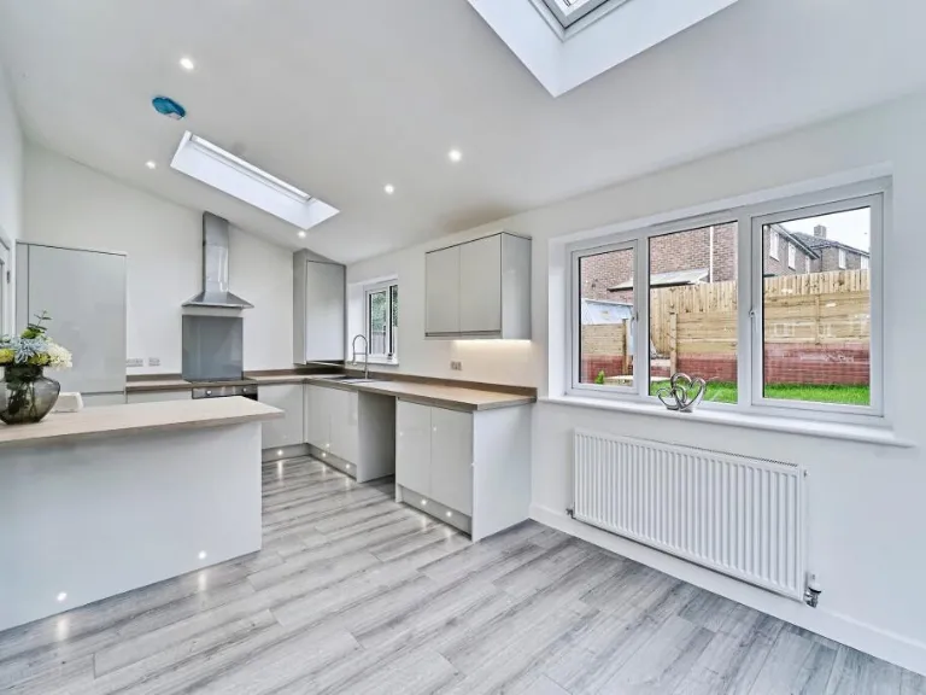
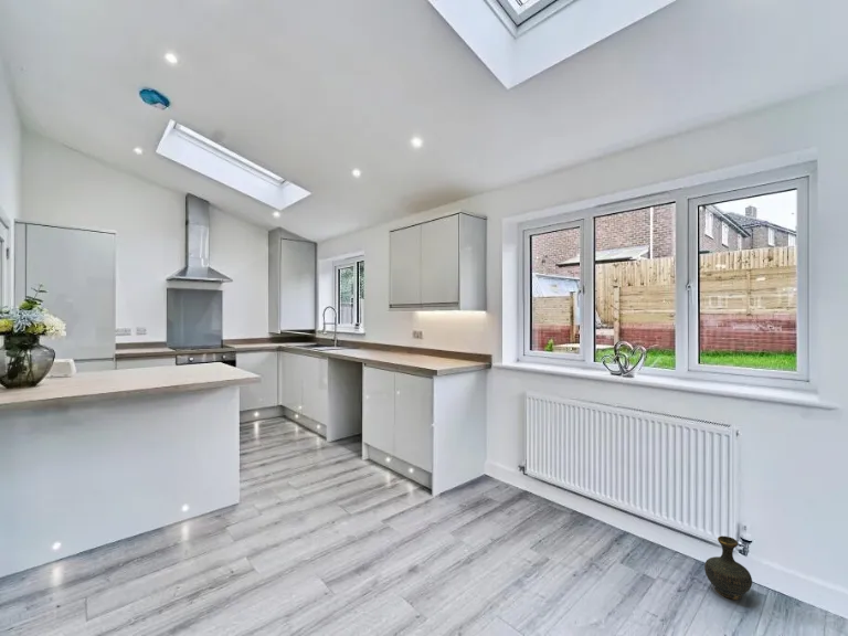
+ ceramic jug [703,534,753,601]
